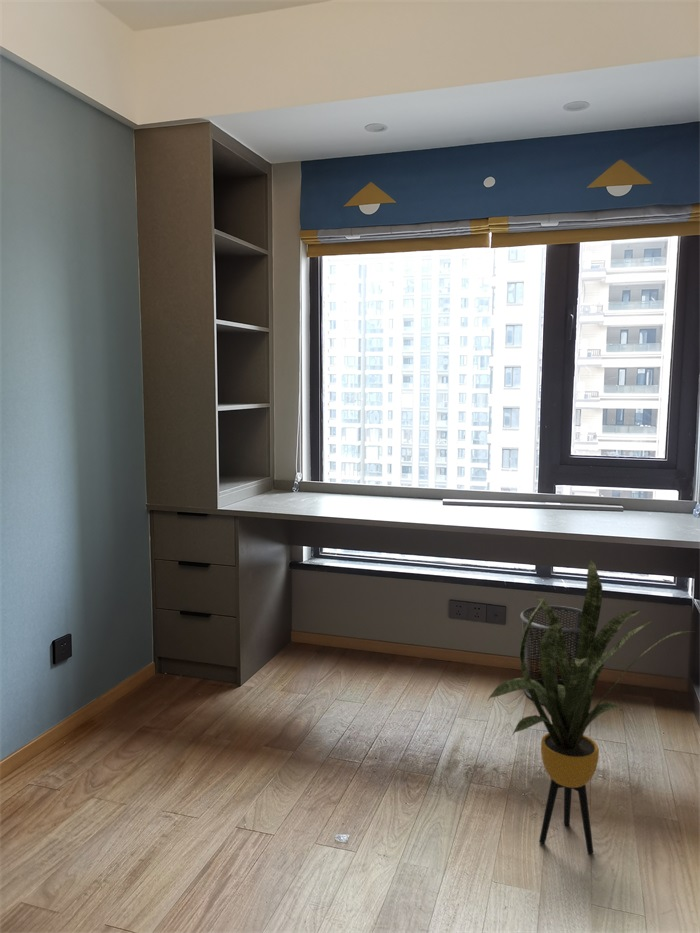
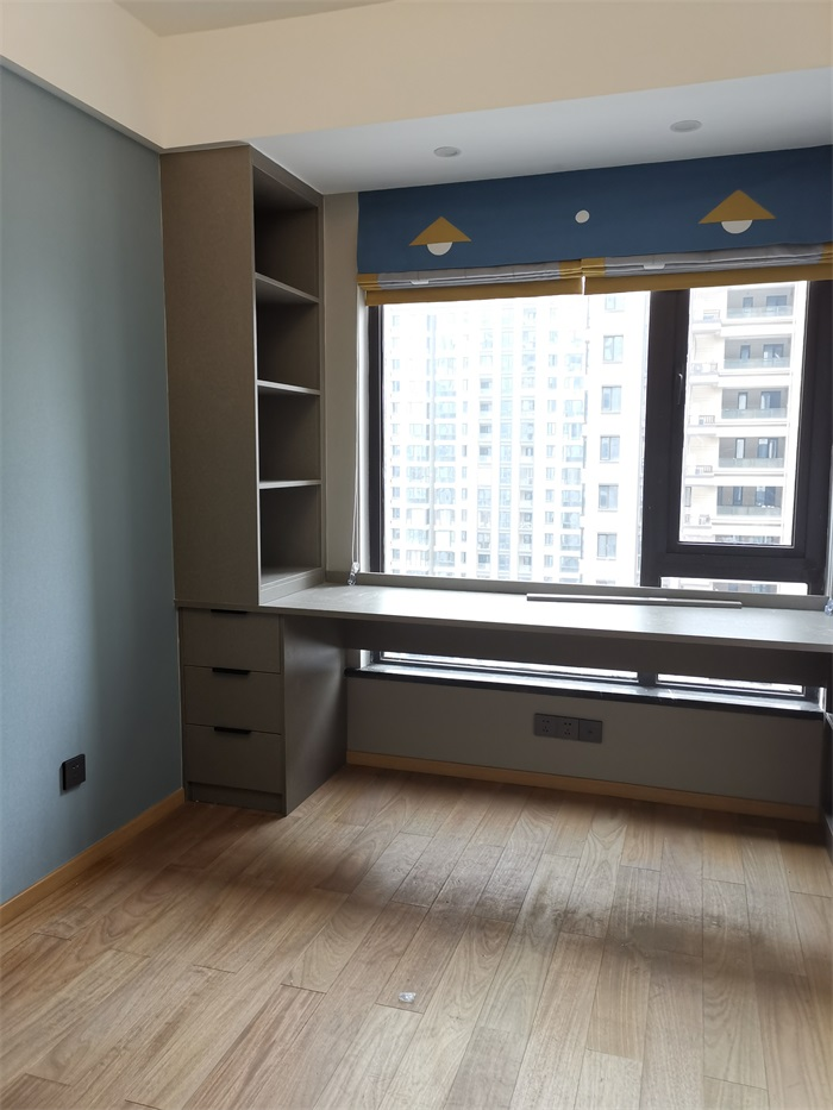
- house plant [486,558,695,854]
- waste bin [519,605,600,705]
